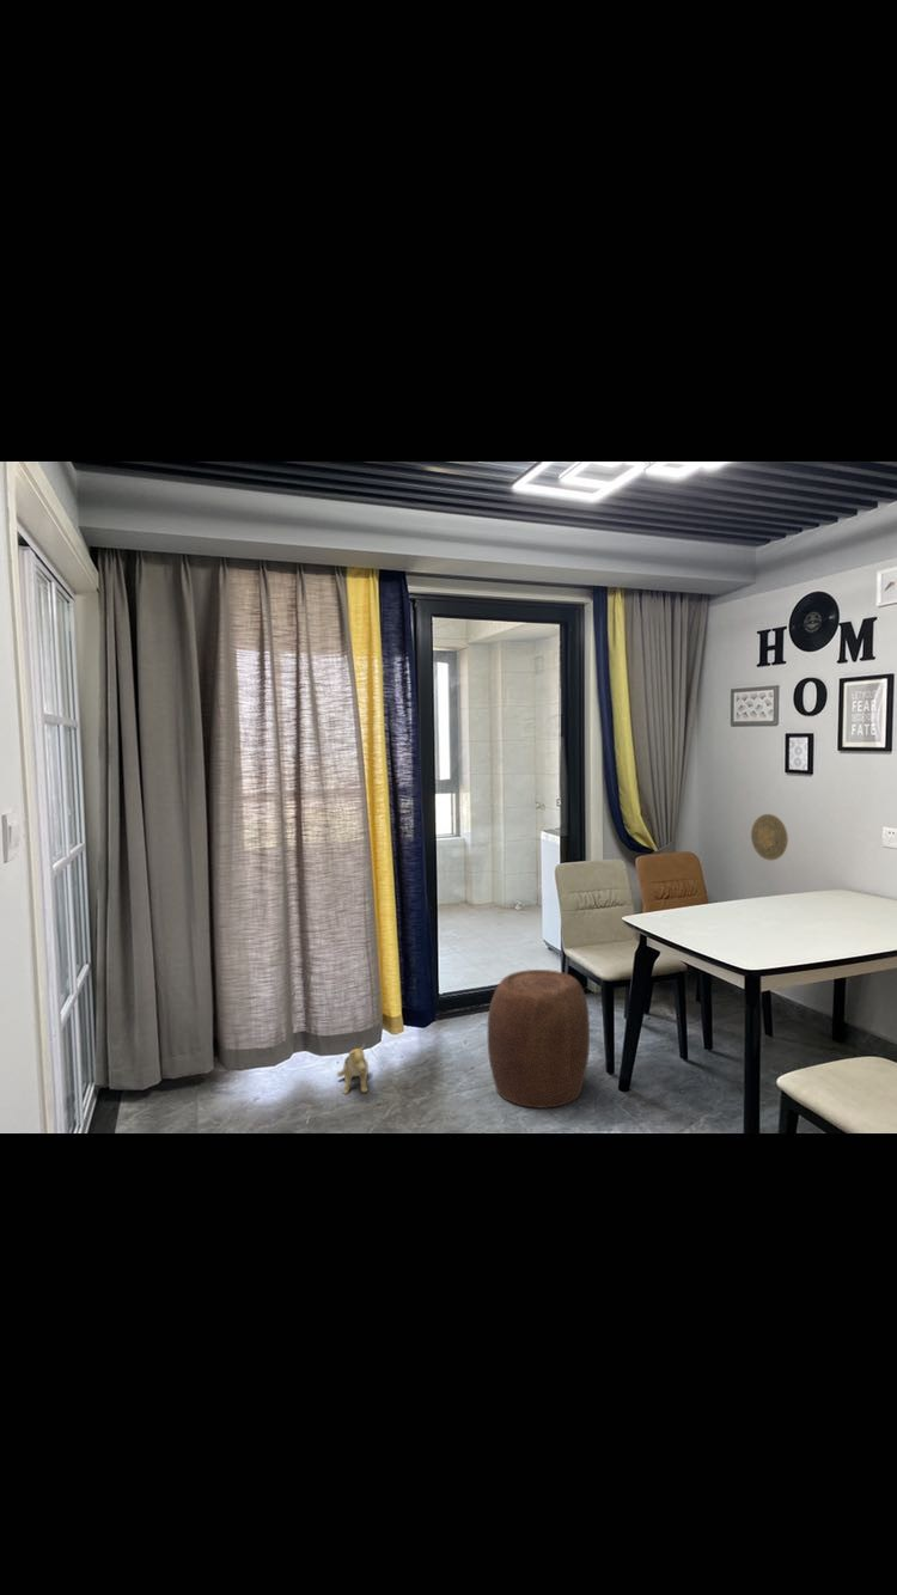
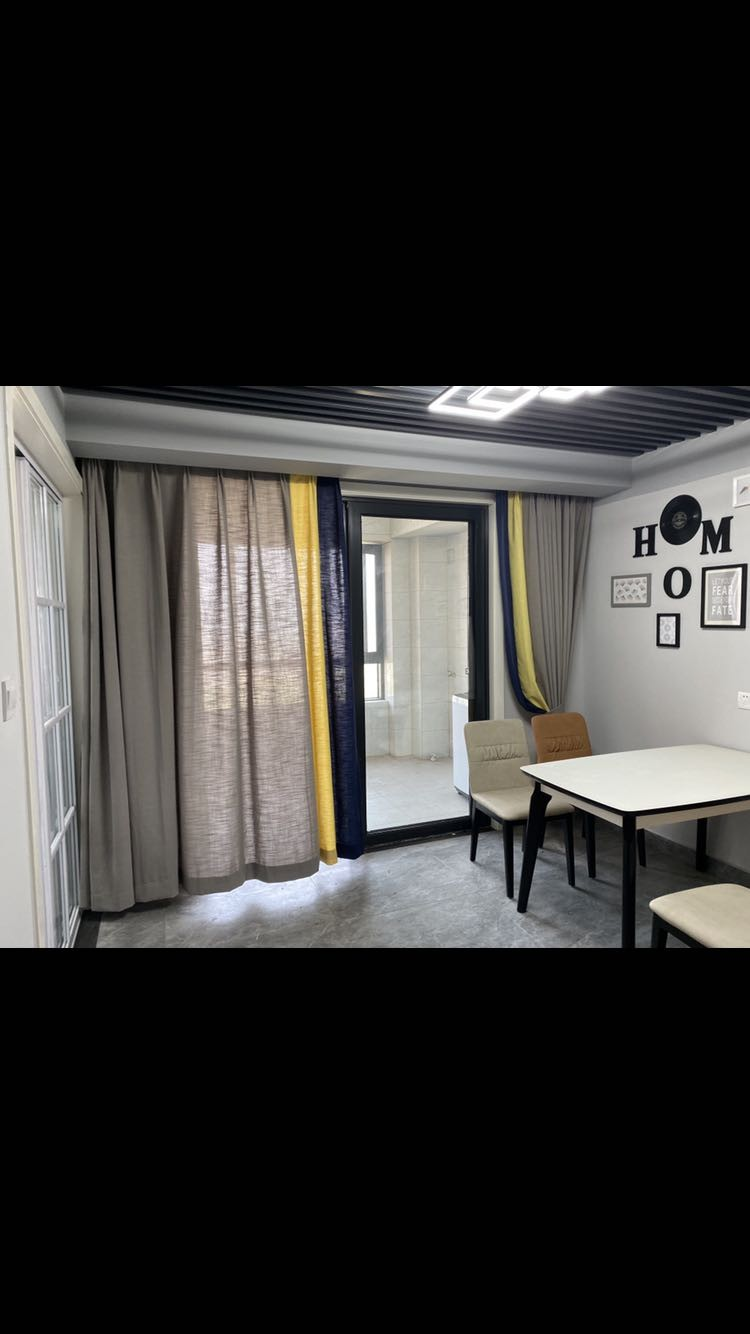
- decorative plate [750,813,789,861]
- stool [487,968,591,1110]
- plush toy [336,1043,370,1095]
